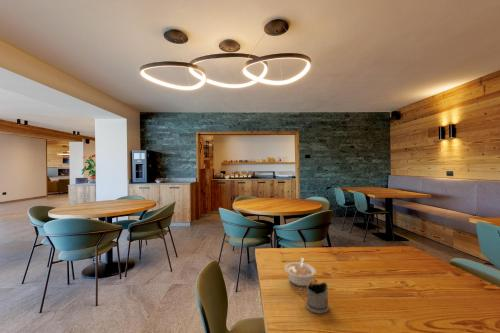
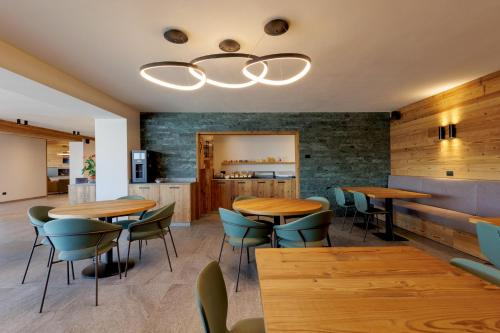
- tea glass holder [297,281,330,315]
- legume [284,257,317,287]
